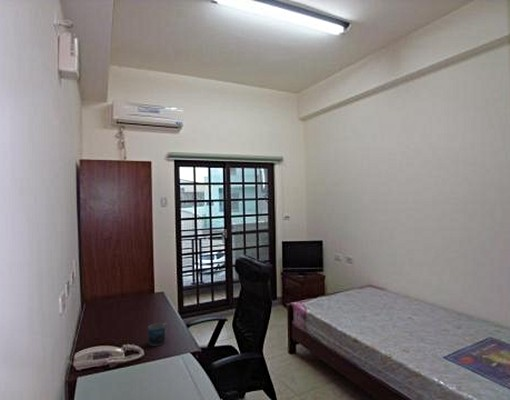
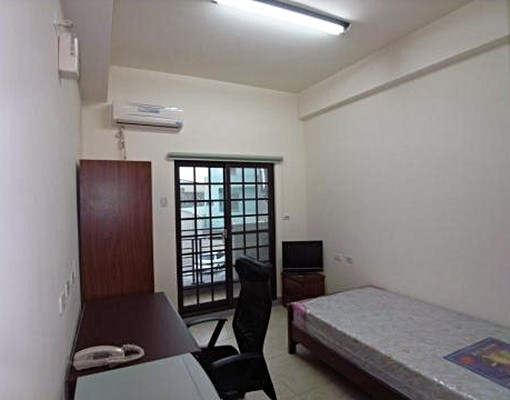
- mug [147,322,169,347]
